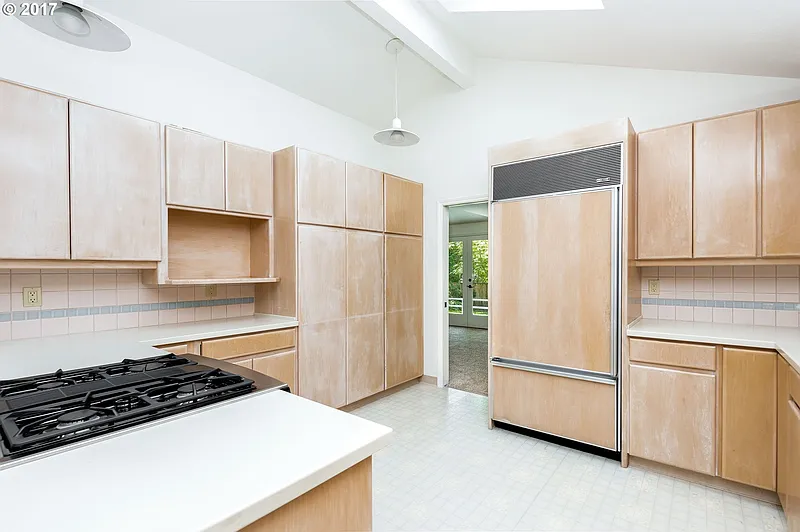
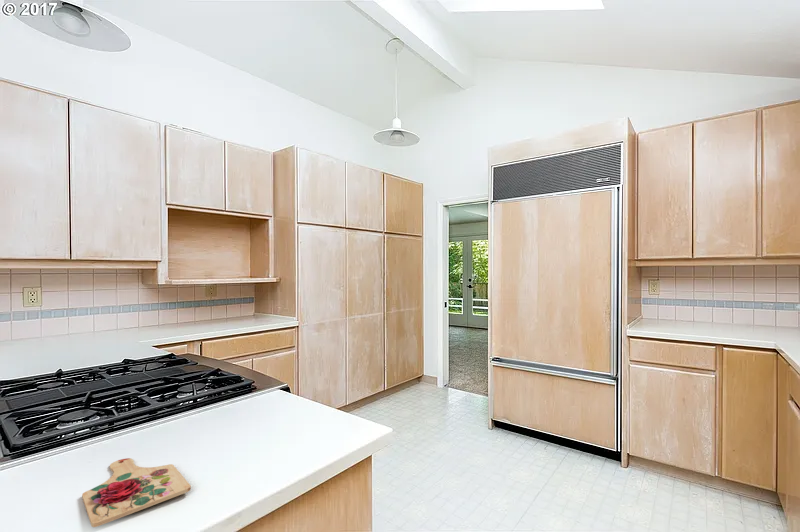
+ cutting board [81,457,192,528]
